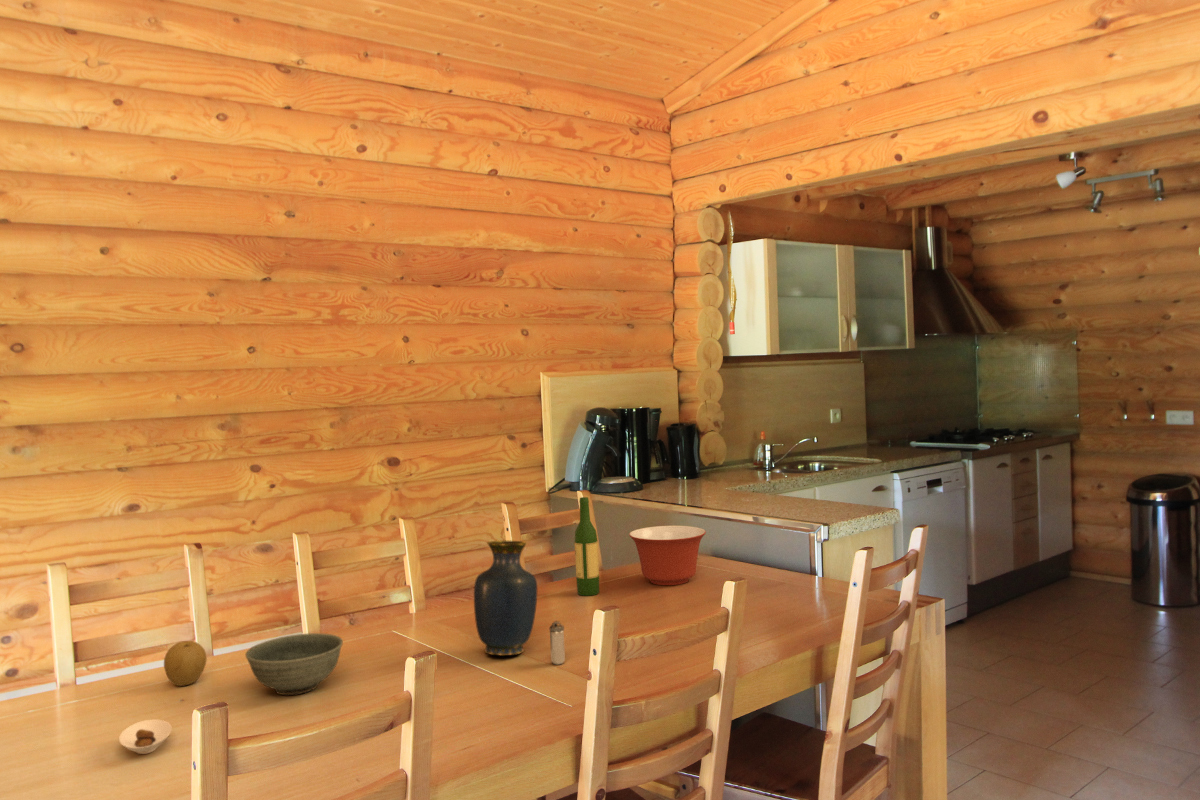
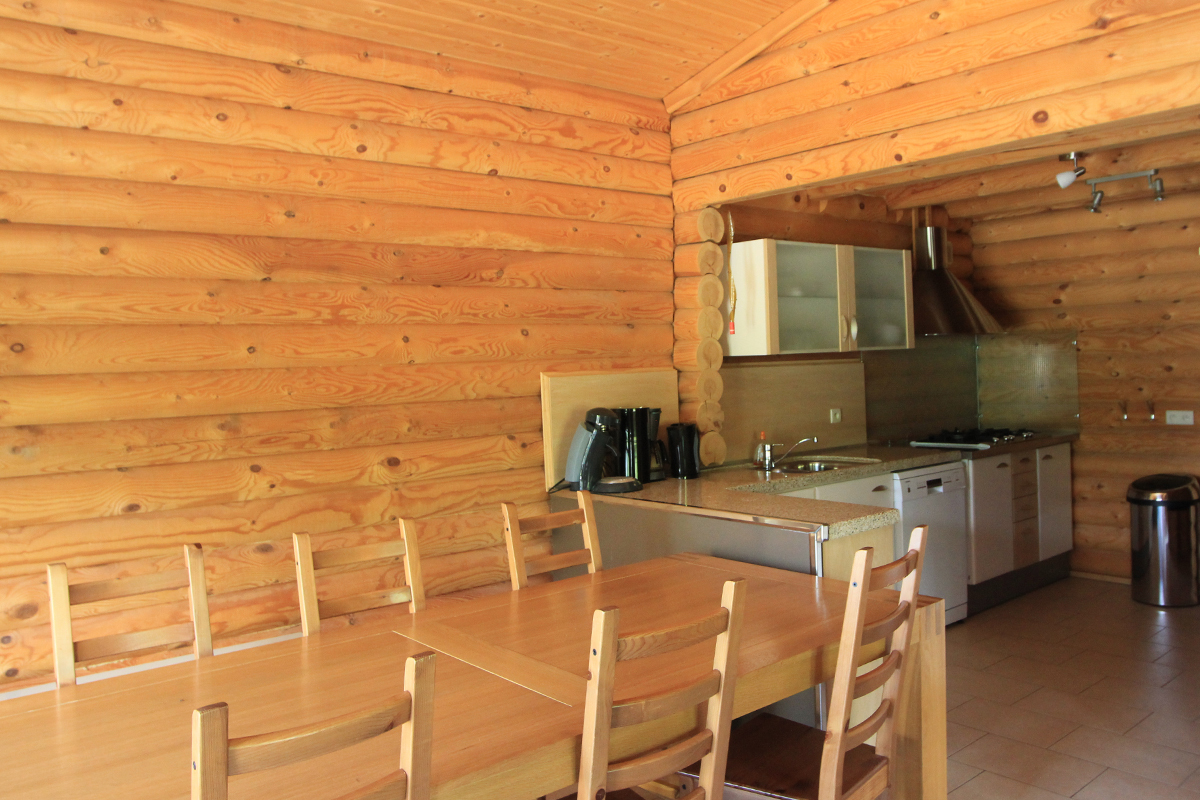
- saucer [118,718,172,755]
- mixing bowl [628,525,707,586]
- wine bottle [574,496,600,597]
- shaker [548,620,566,666]
- bowl [245,632,344,696]
- fruit [163,640,208,687]
- vase [473,540,538,657]
